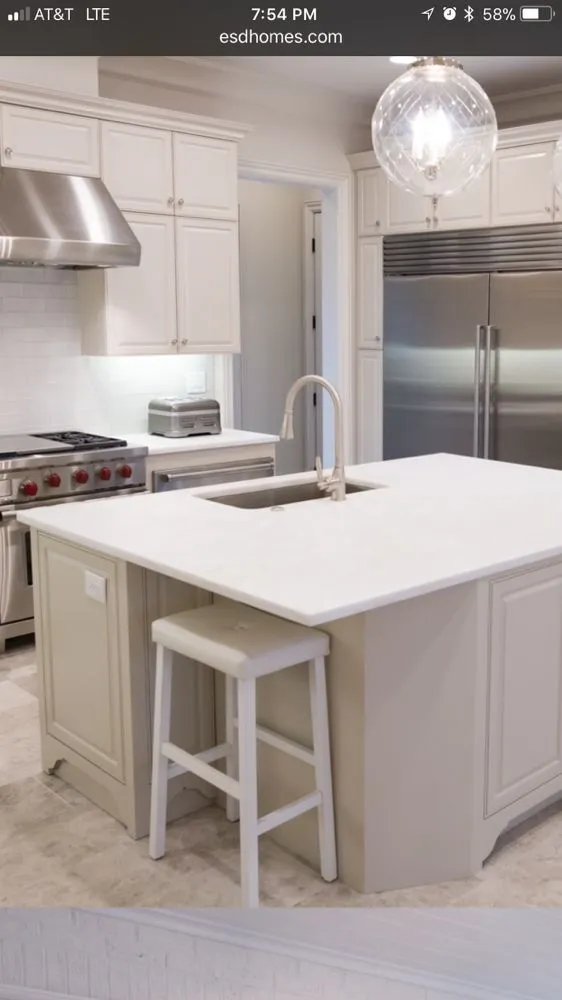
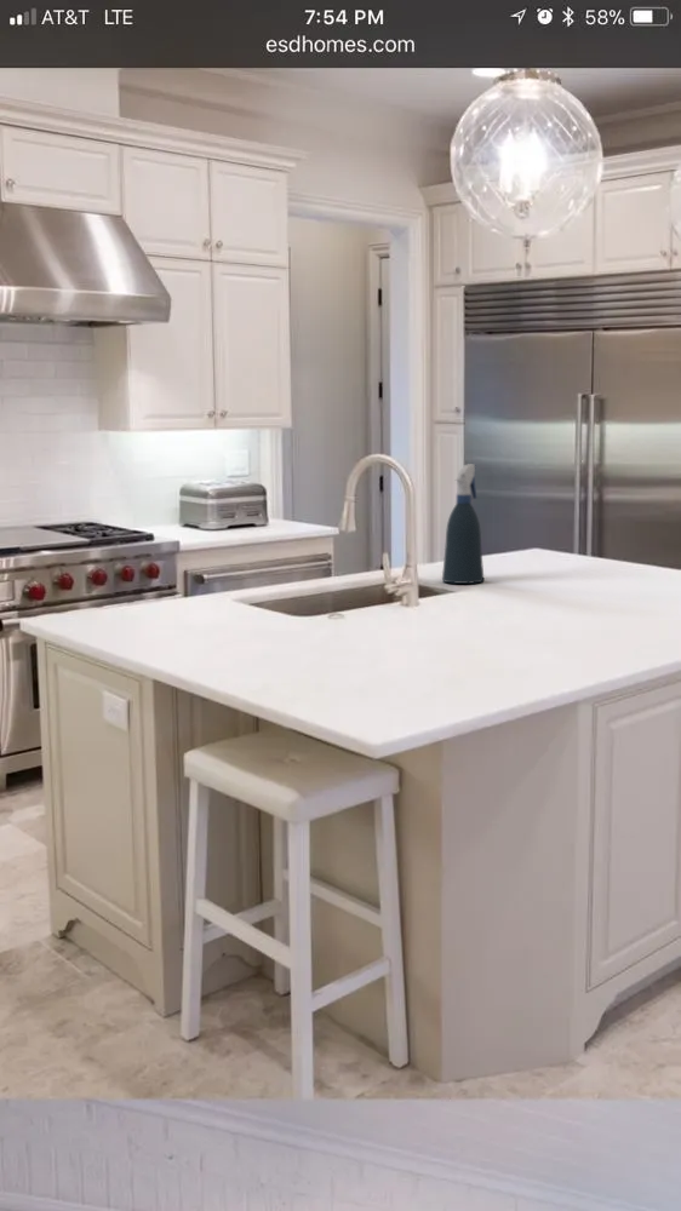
+ spray bottle [441,463,485,585]
